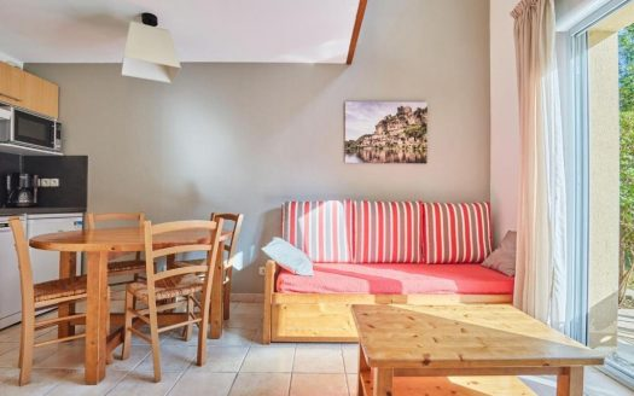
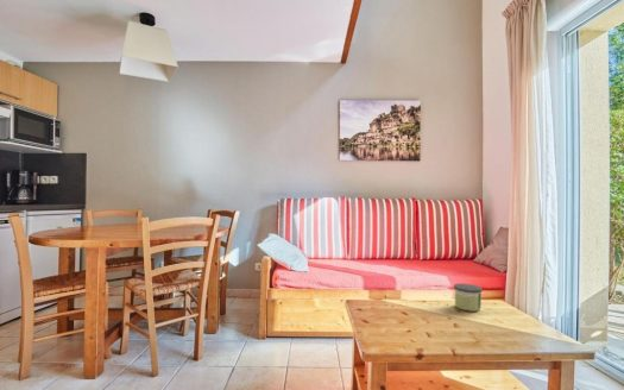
+ candle [453,283,484,313]
